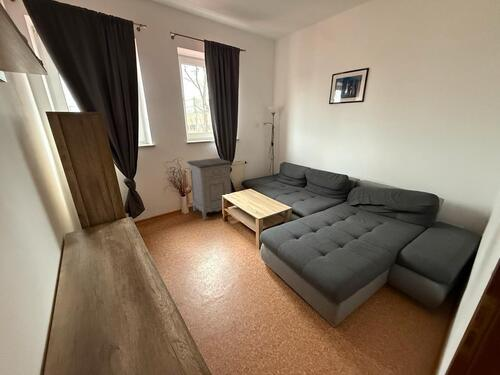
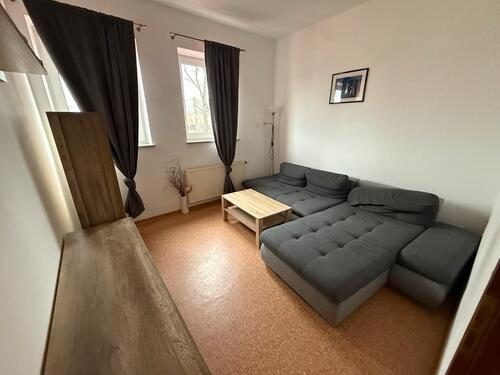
- nightstand [186,157,233,221]
